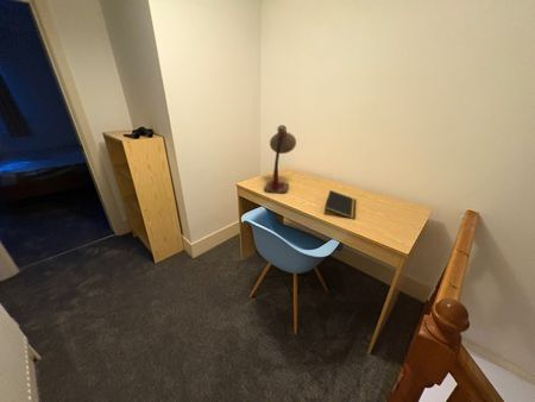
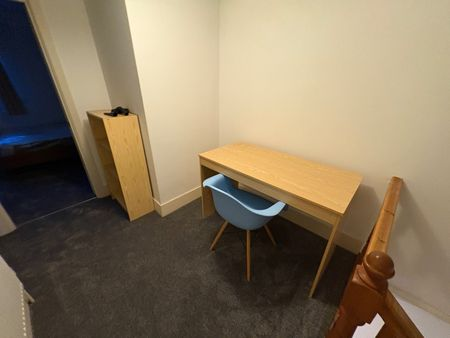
- notepad [323,189,358,220]
- desk lamp [263,124,297,195]
